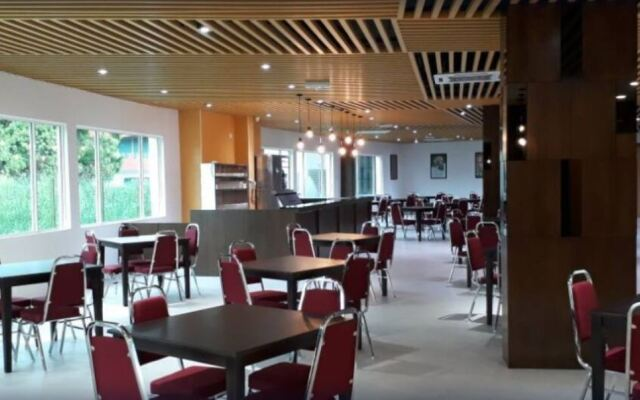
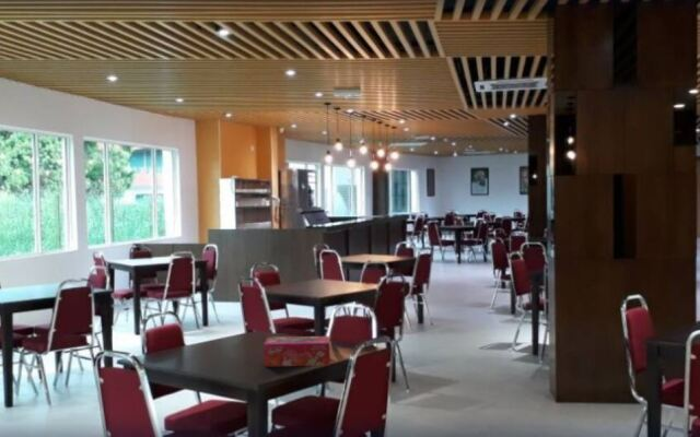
+ tissue box [262,335,331,367]
